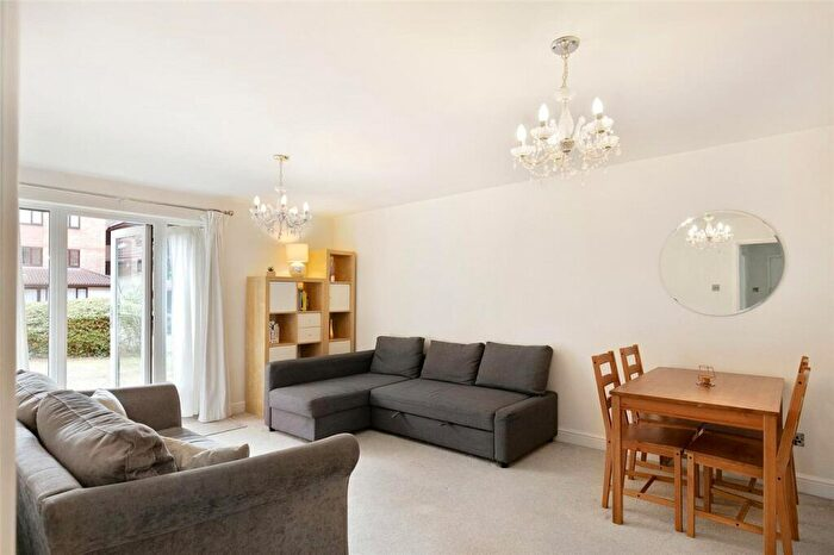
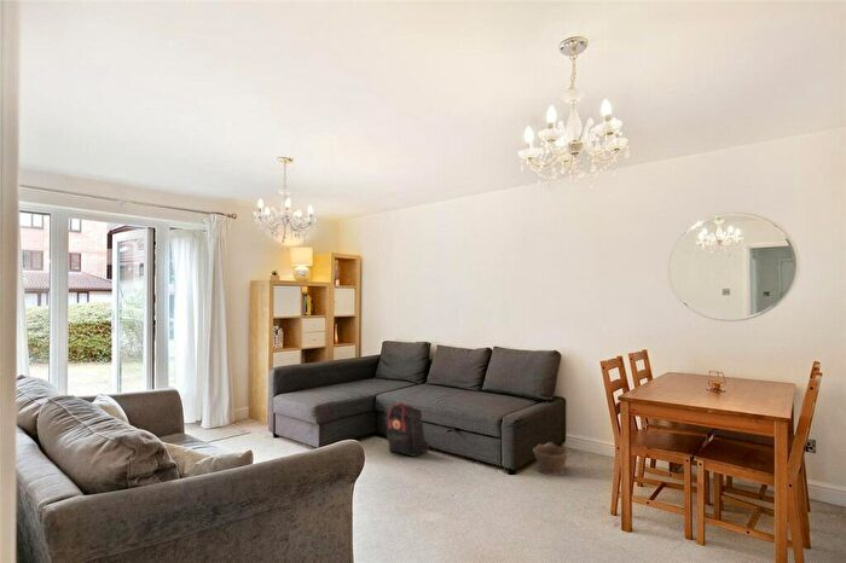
+ backpack [382,401,430,458]
+ clay pot [533,441,569,477]
